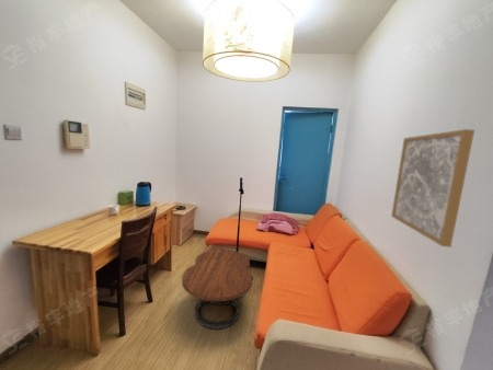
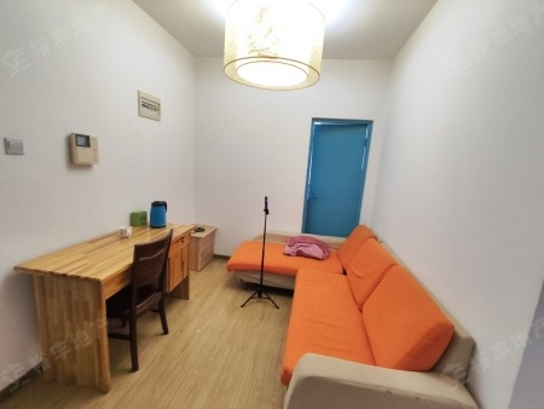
- coffee table [181,248,254,331]
- wall art [390,128,475,248]
